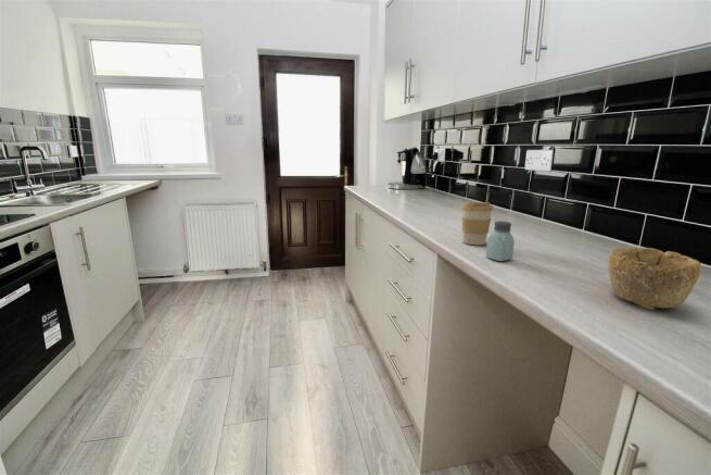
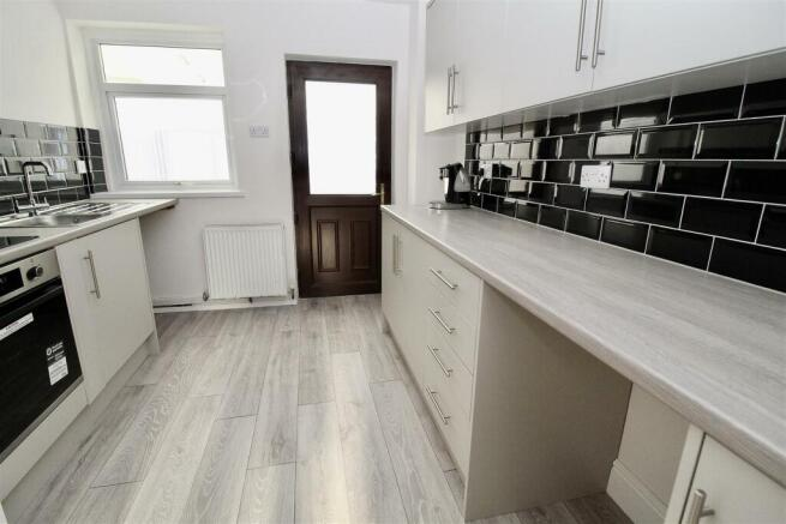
- coffee cup [460,201,494,246]
- bowl [608,247,702,309]
- saltshaker [485,220,516,262]
